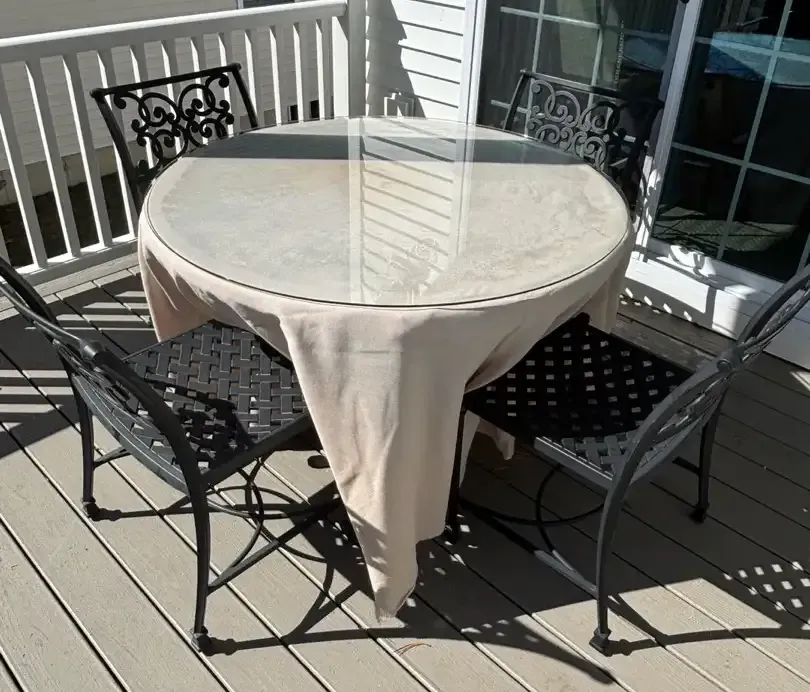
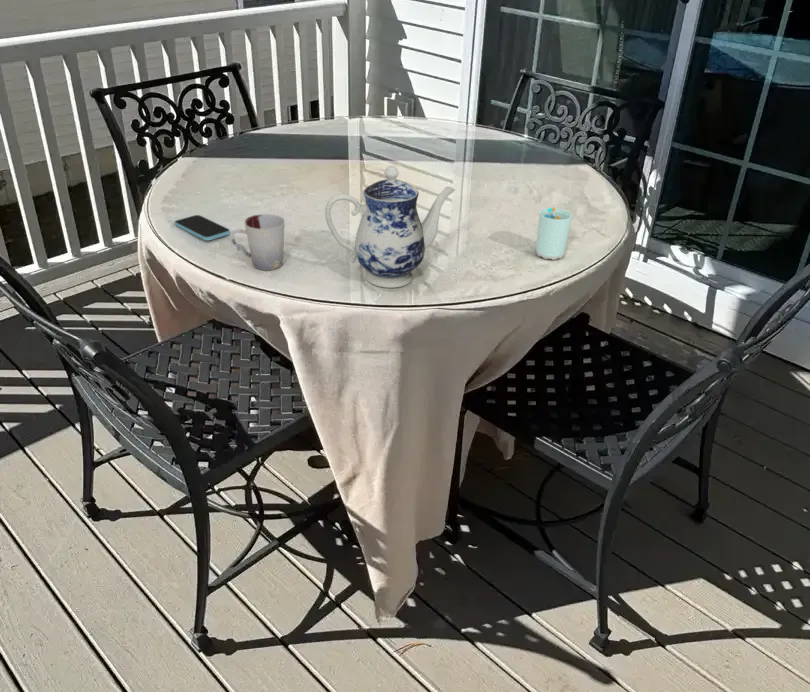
+ cup [230,213,286,271]
+ smartphone [174,214,231,241]
+ cup [535,206,573,261]
+ teapot [324,165,456,289]
